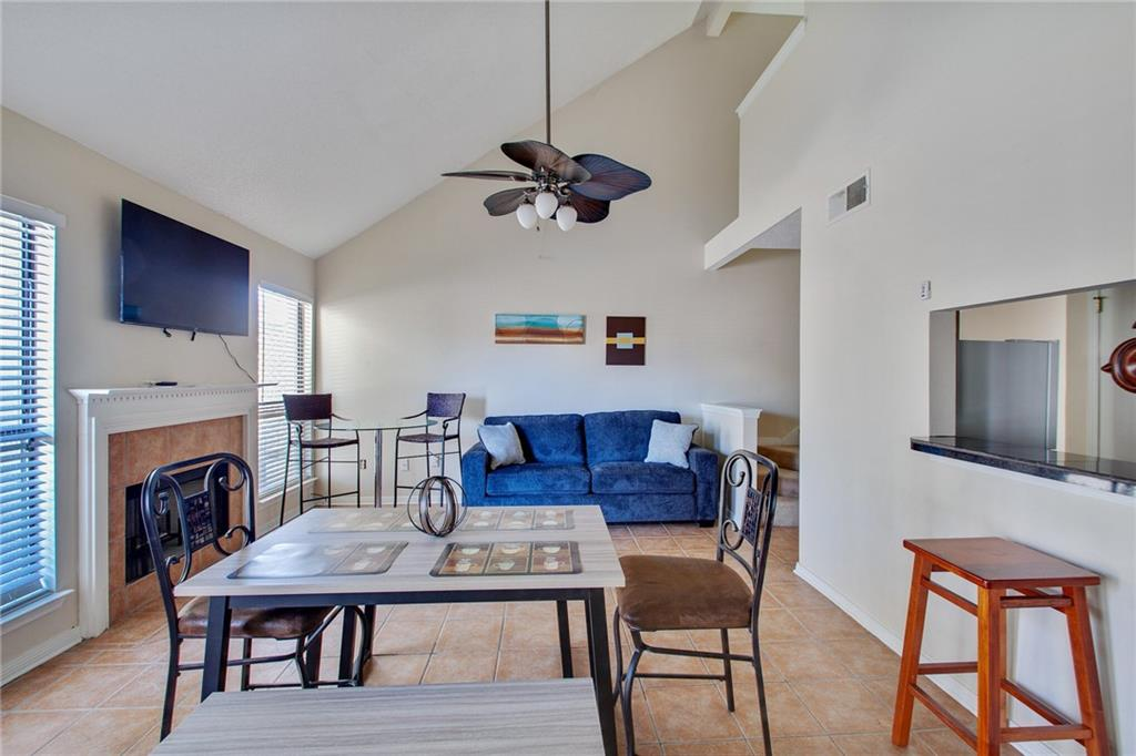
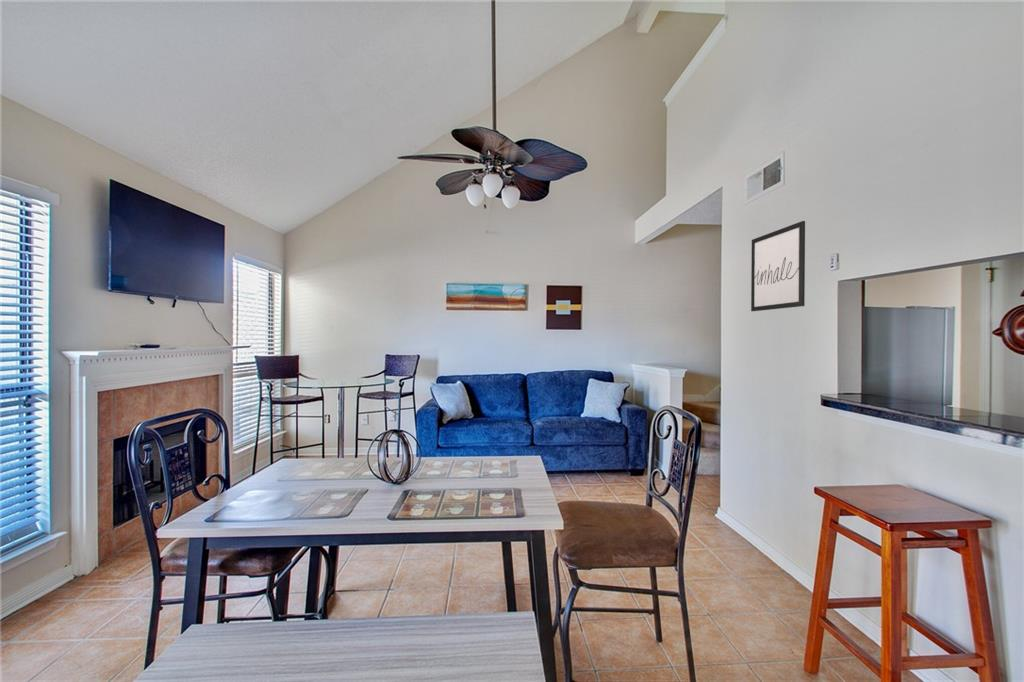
+ wall art [750,220,806,312]
